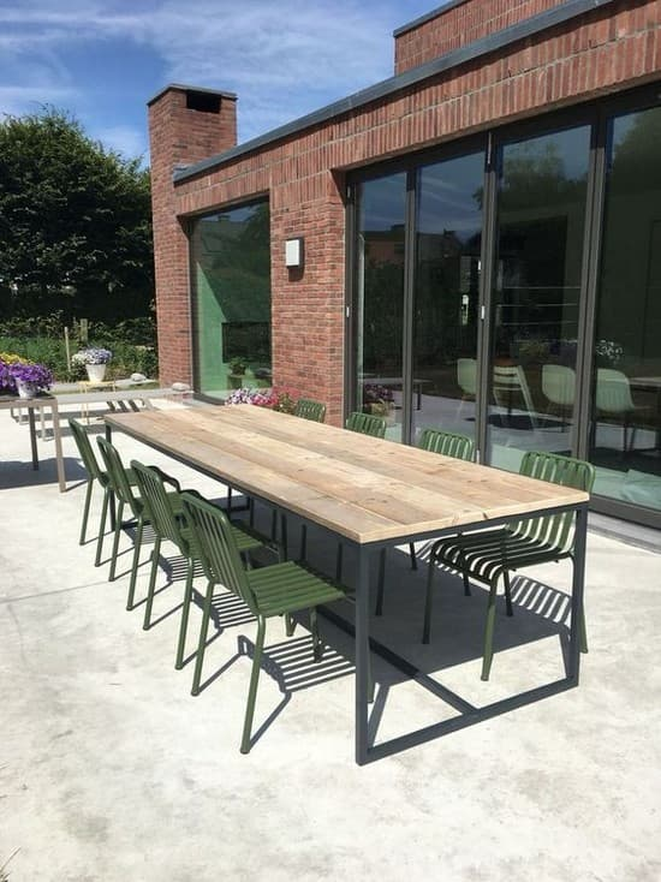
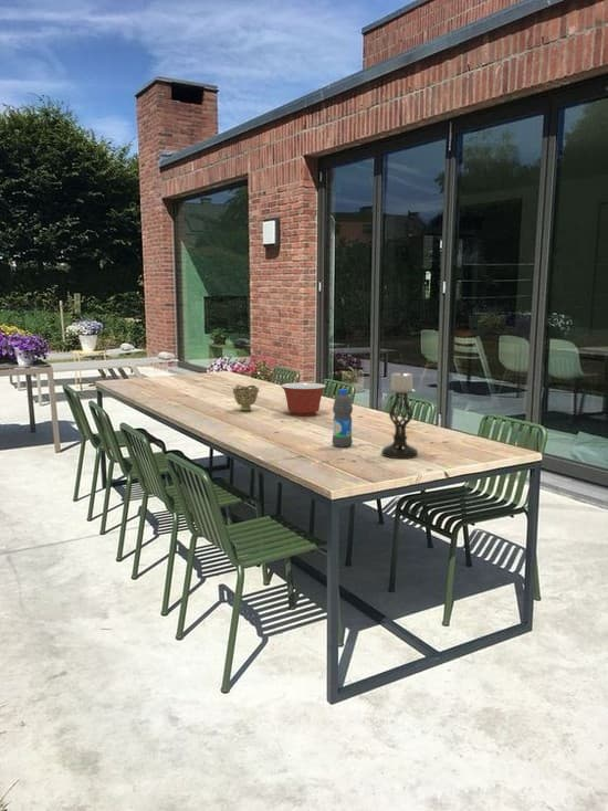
+ decorative bowl [231,383,261,412]
+ mixing bowl [280,381,327,417]
+ candle holder [380,370,419,460]
+ water bottle [331,388,354,449]
